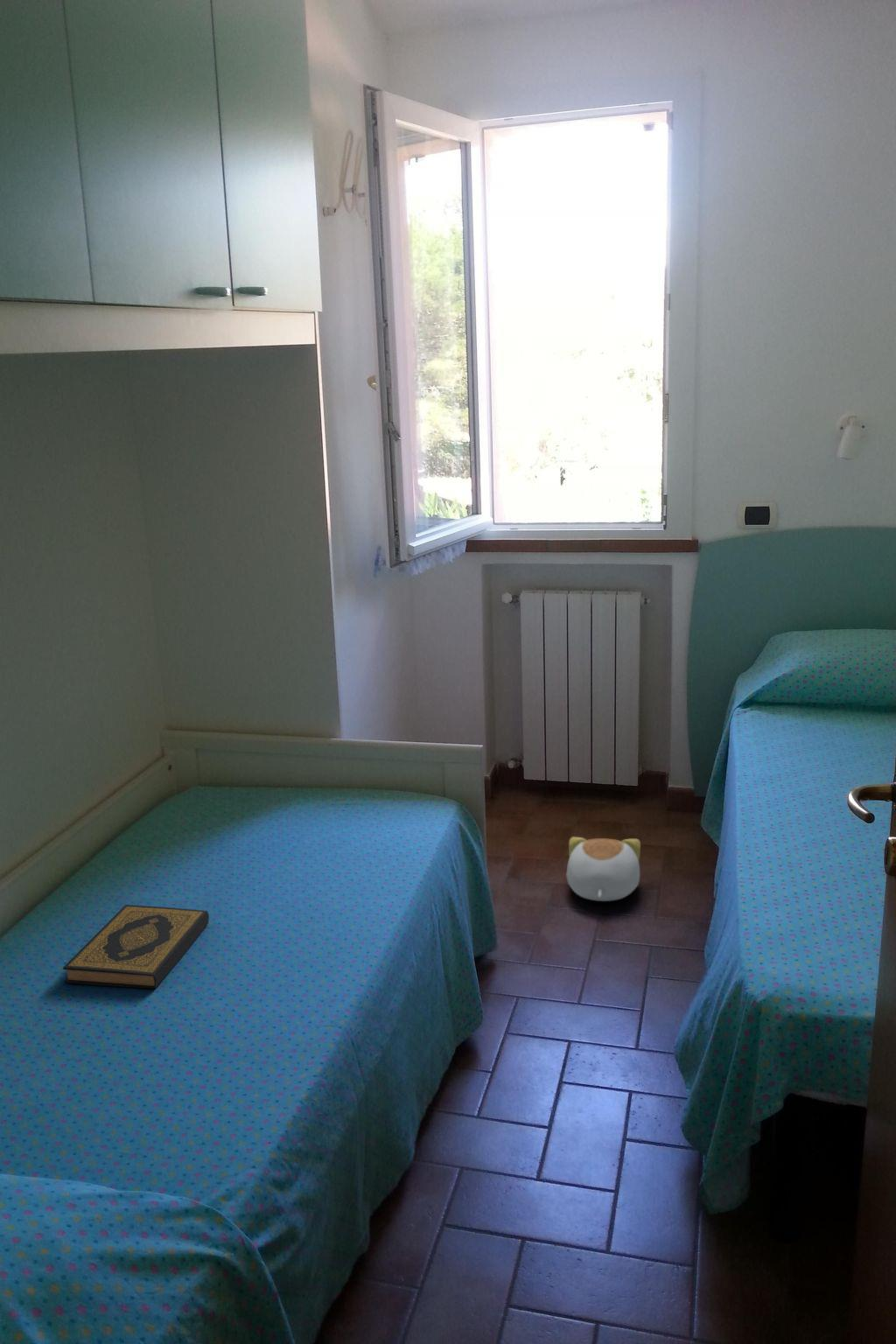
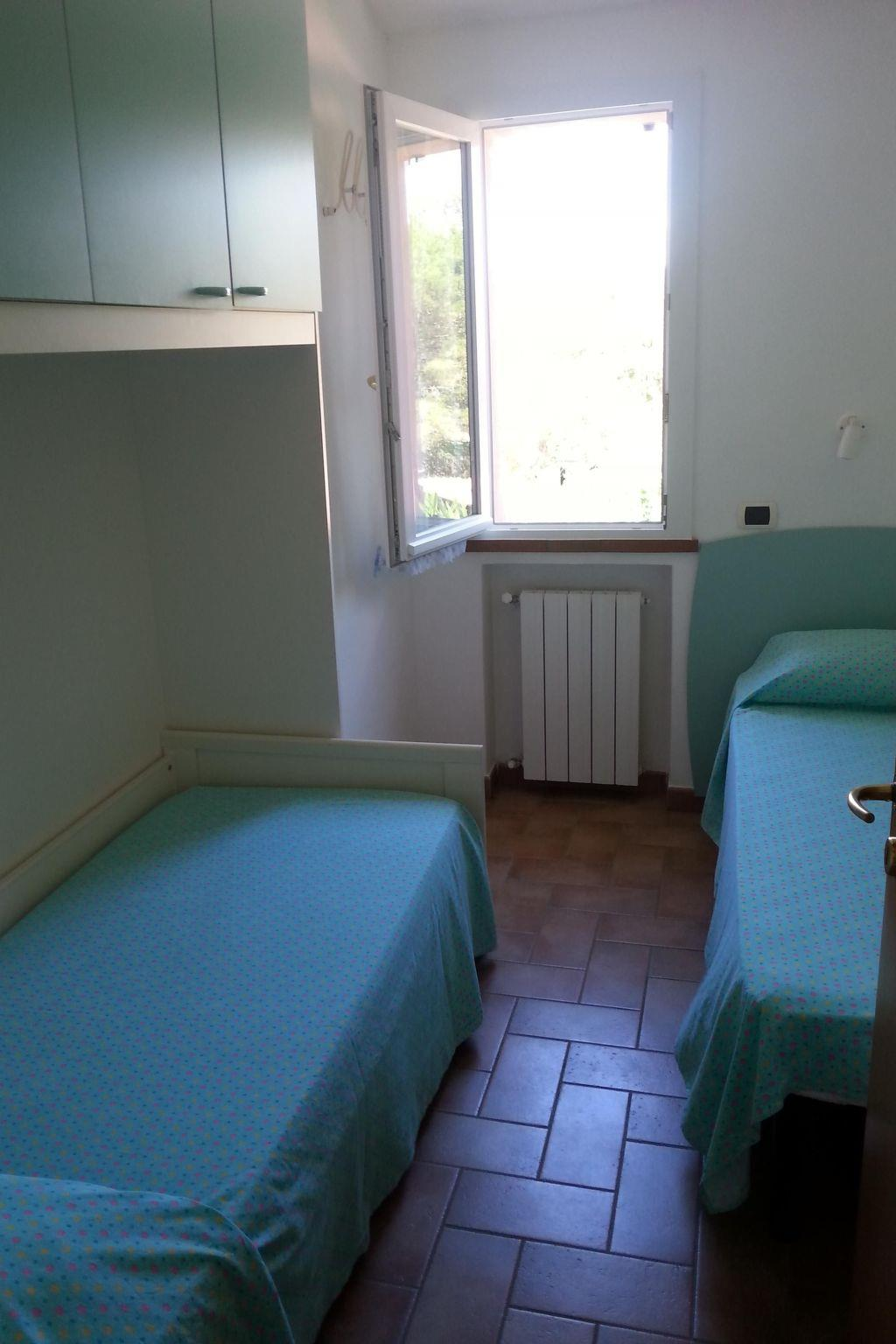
- hardback book [62,904,210,990]
- plush toy [565,837,641,902]
